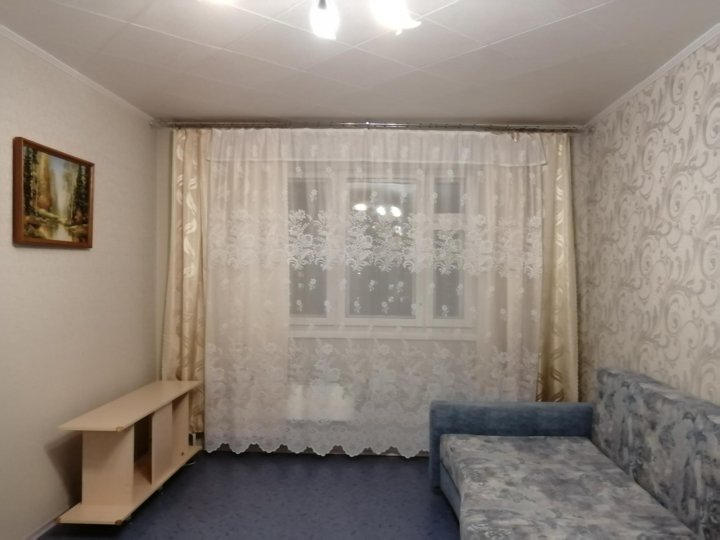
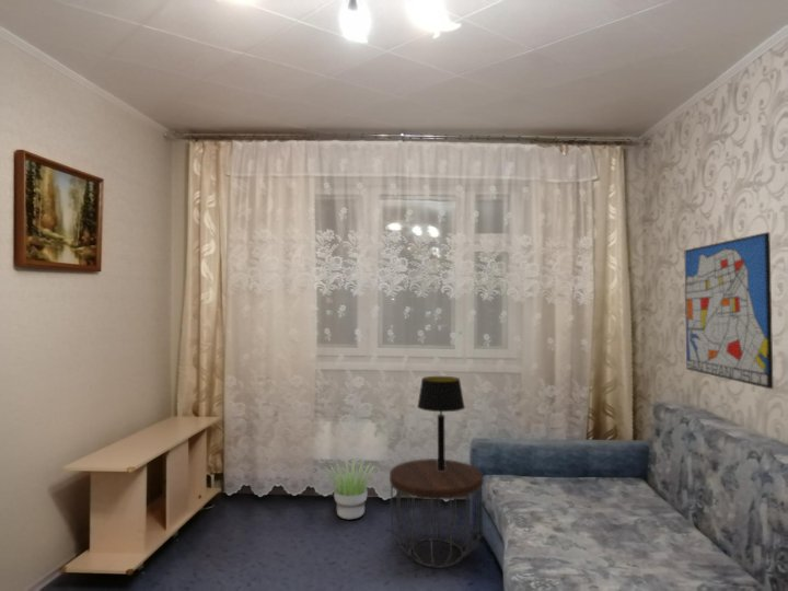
+ potted plant [324,460,378,521]
+ side table [389,457,484,569]
+ wall art [684,231,774,390]
+ table lamp [416,375,466,471]
